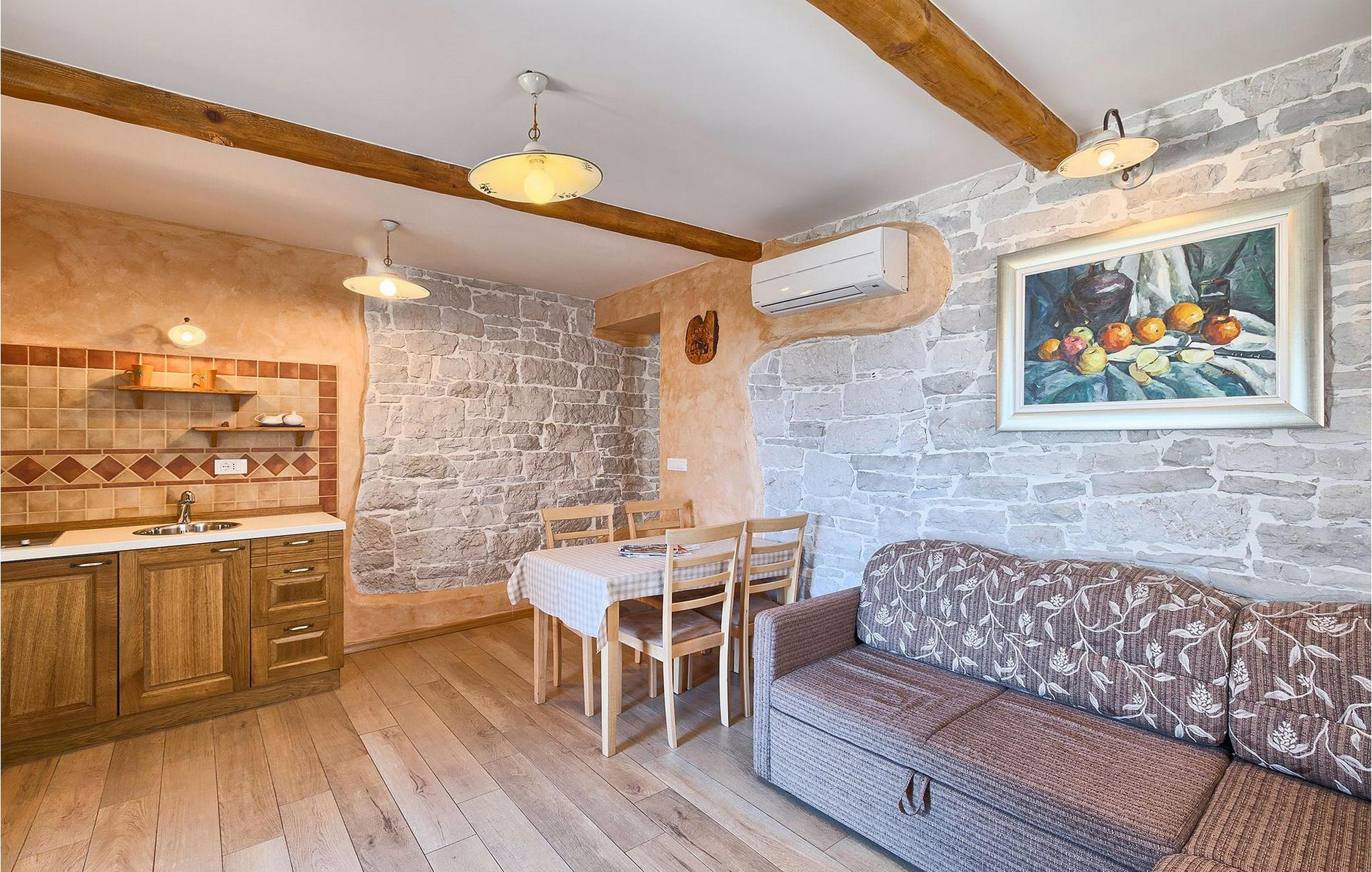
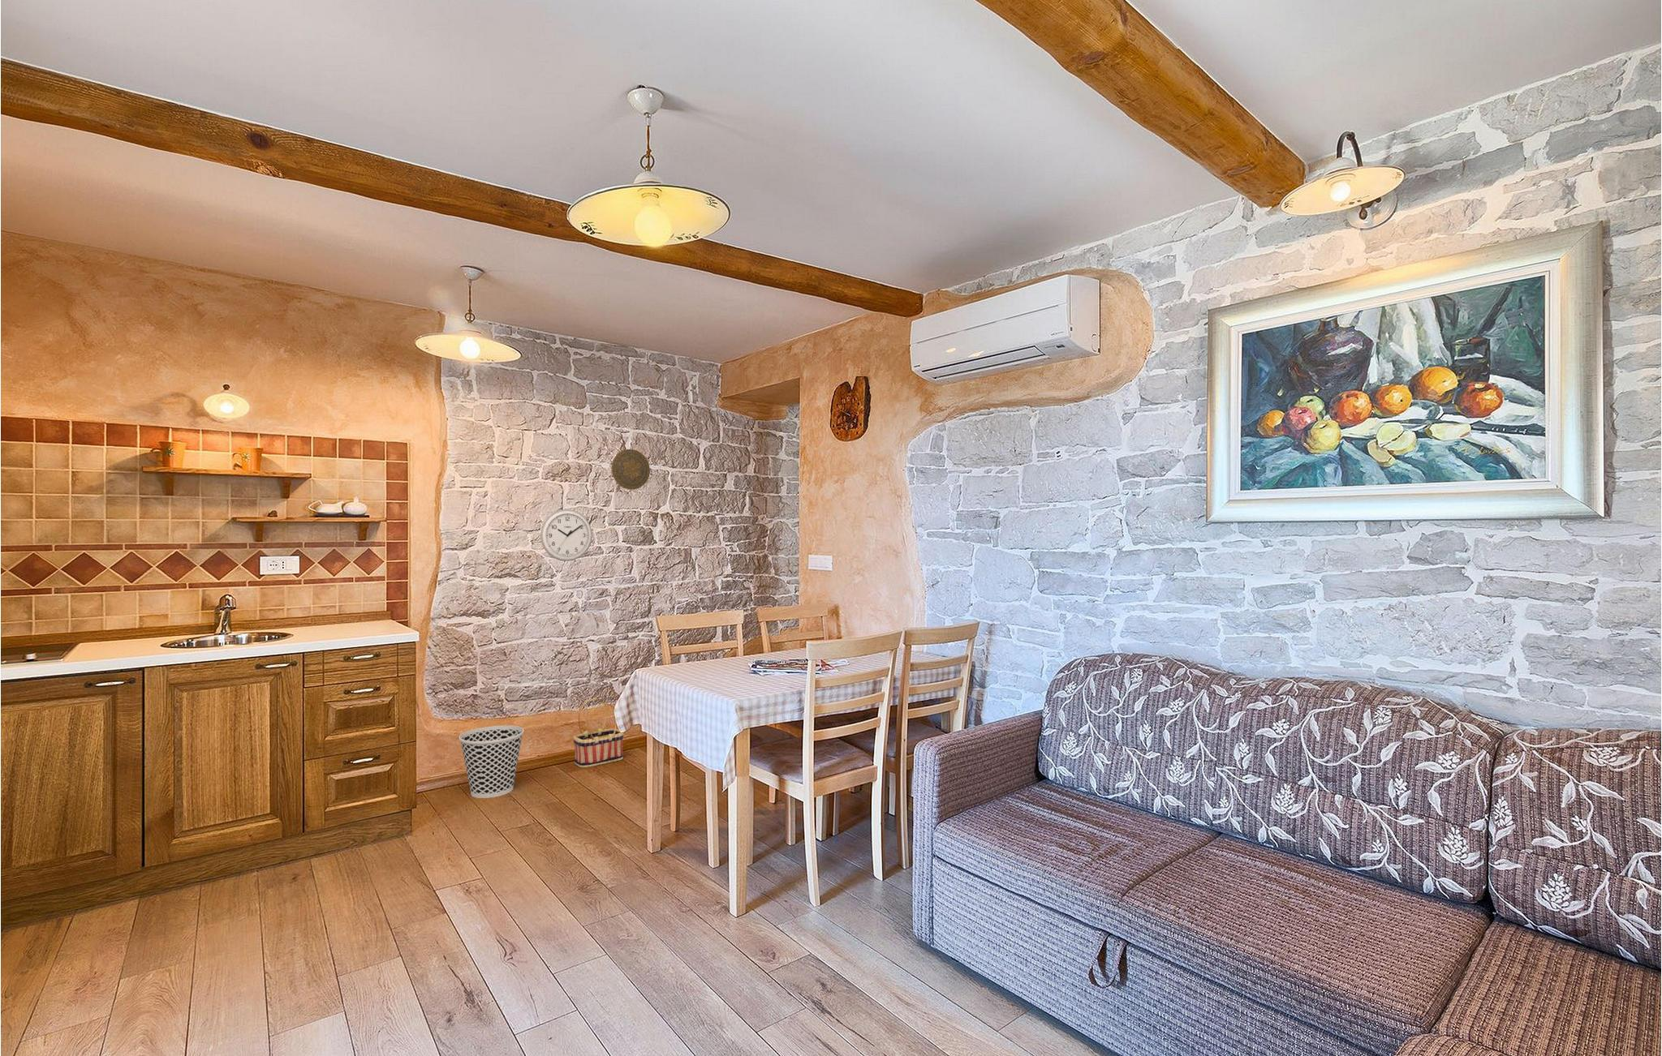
+ decorative plate [611,448,651,490]
+ wastebasket [459,725,525,799]
+ wall clock [539,509,594,562]
+ basket [573,699,625,768]
